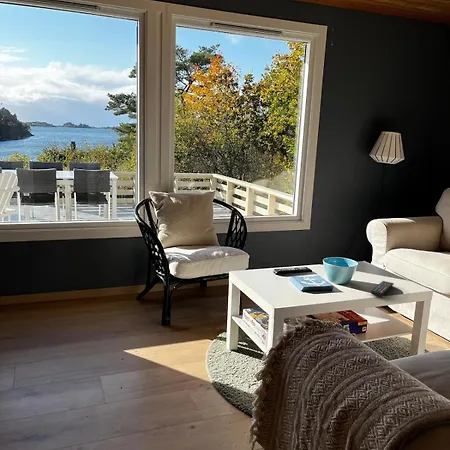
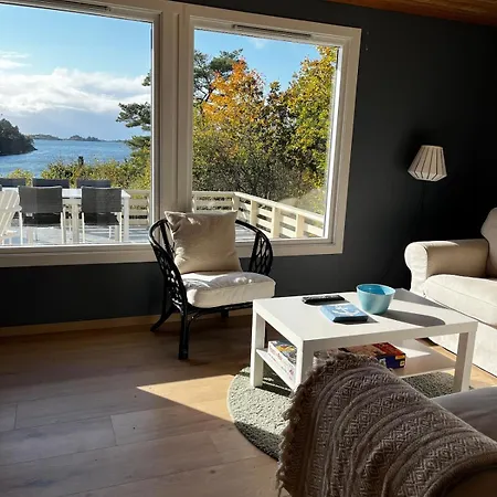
- remote control [370,280,395,298]
